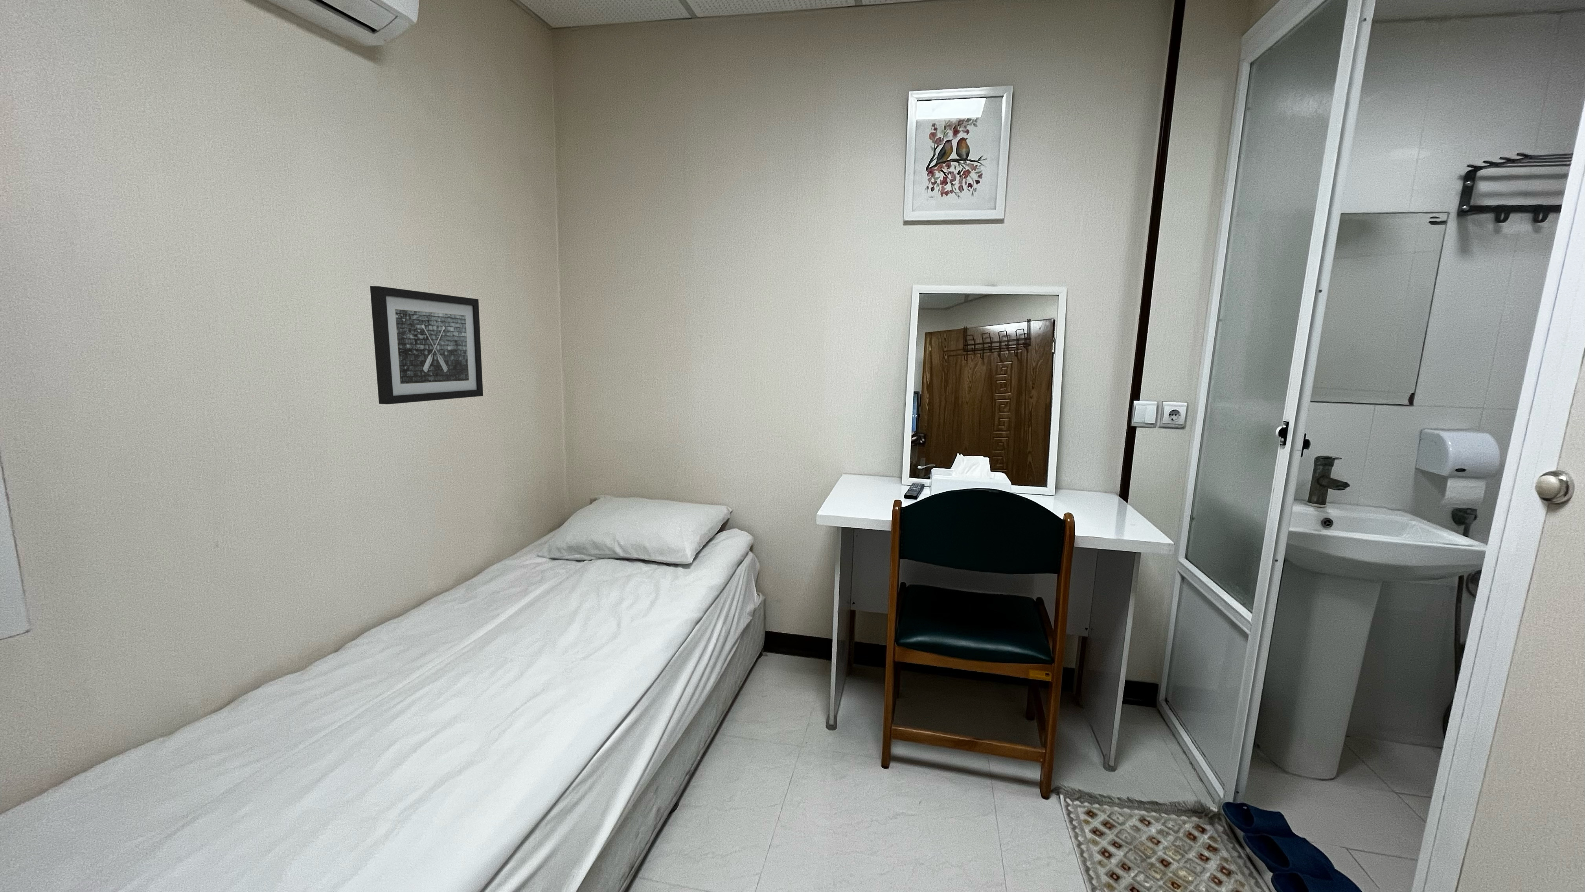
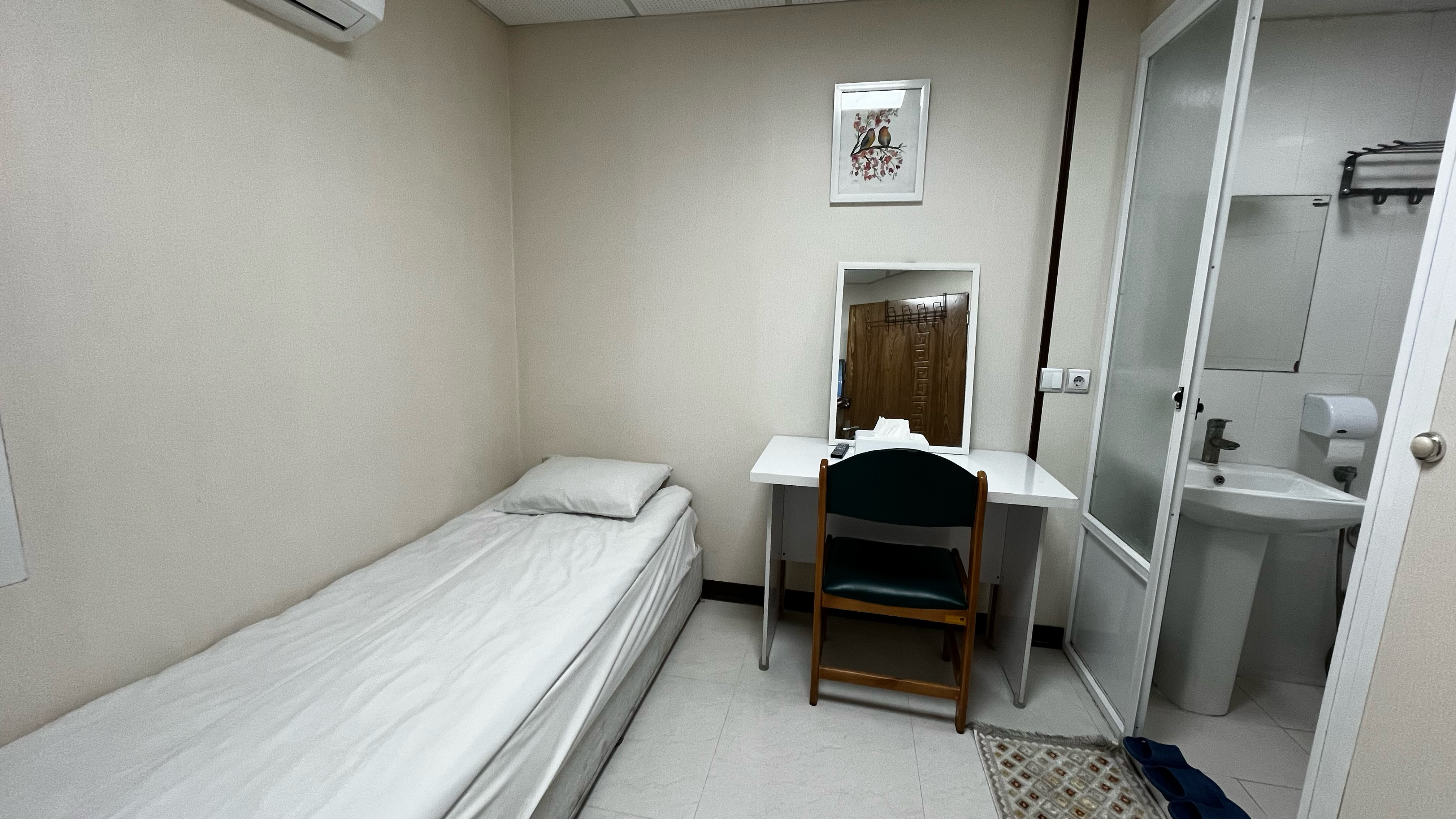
- wall art [369,285,483,405]
